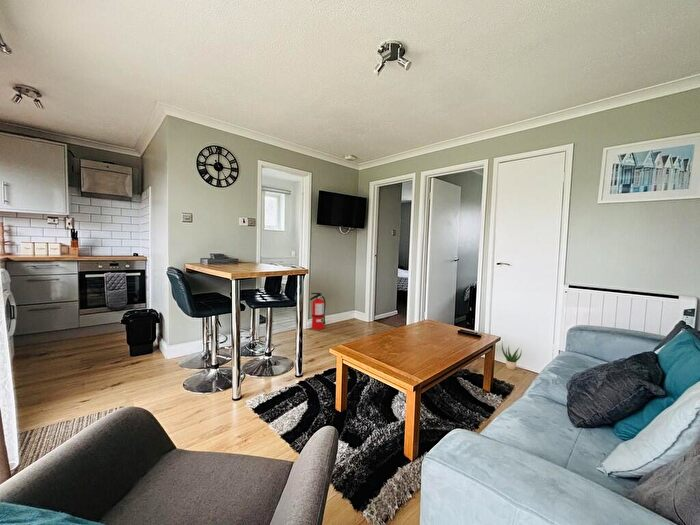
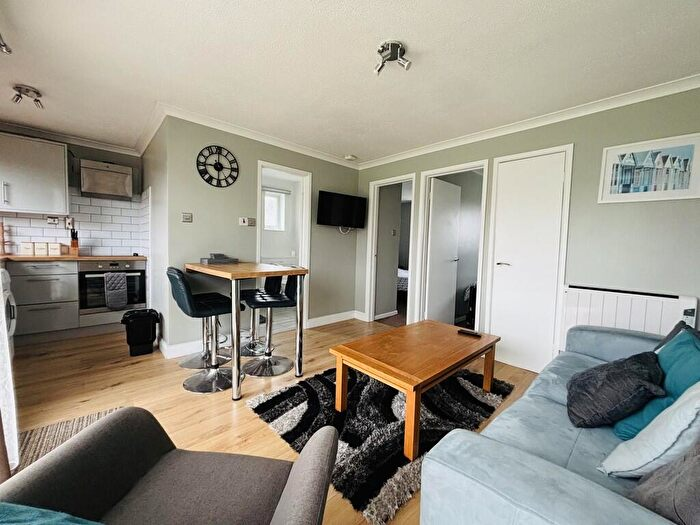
- potted plant [501,340,523,371]
- fire extinguisher [309,292,327,330]
